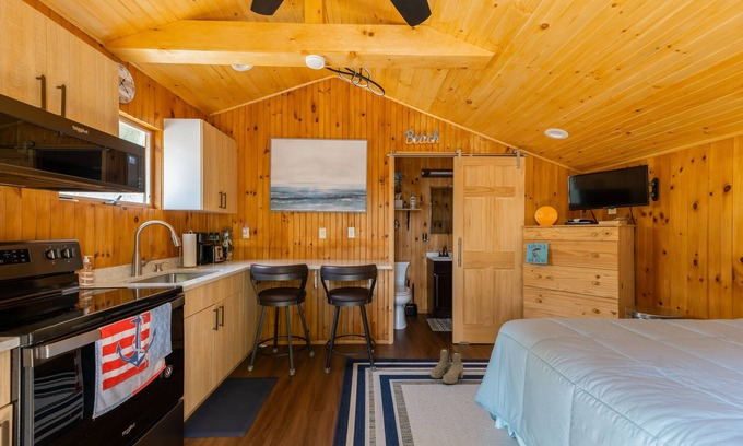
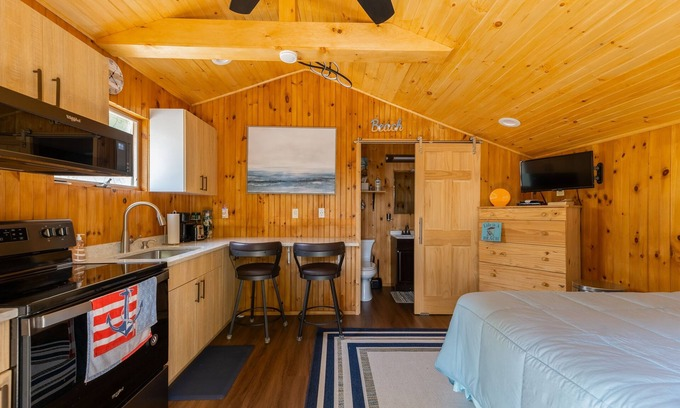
- boots [429,348,464,385]
